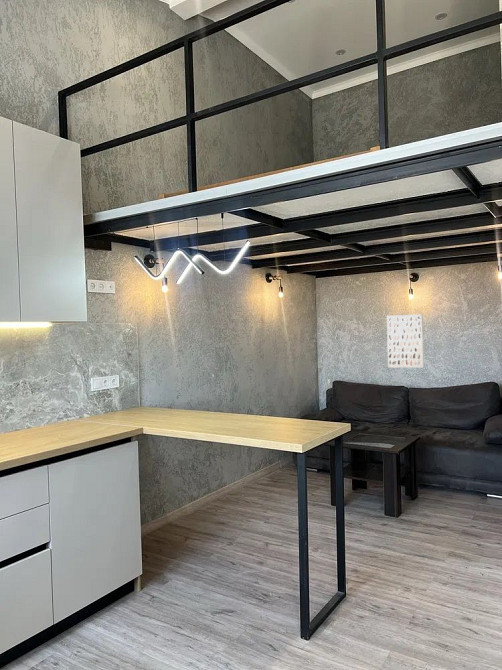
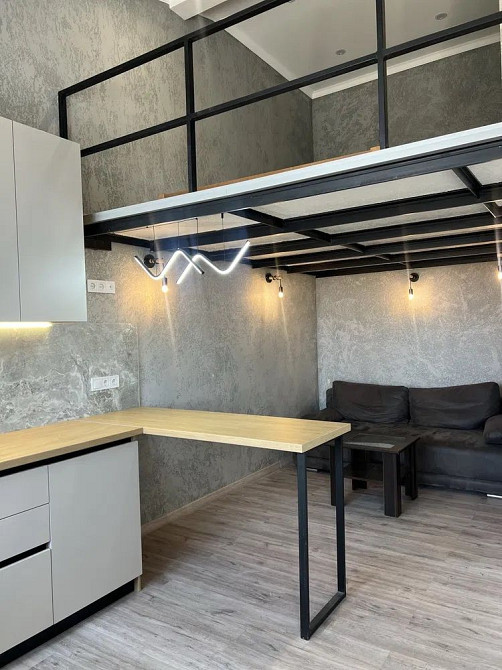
- wall art [386,314,425,369]
